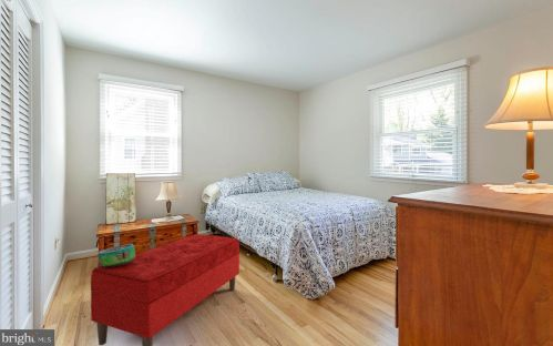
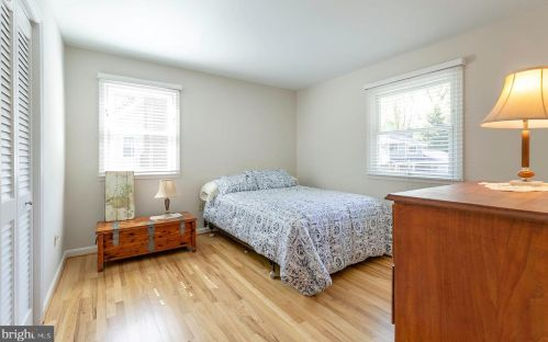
- bench [90,233,240,346]
- decorative bowl [98,243,136,267]
